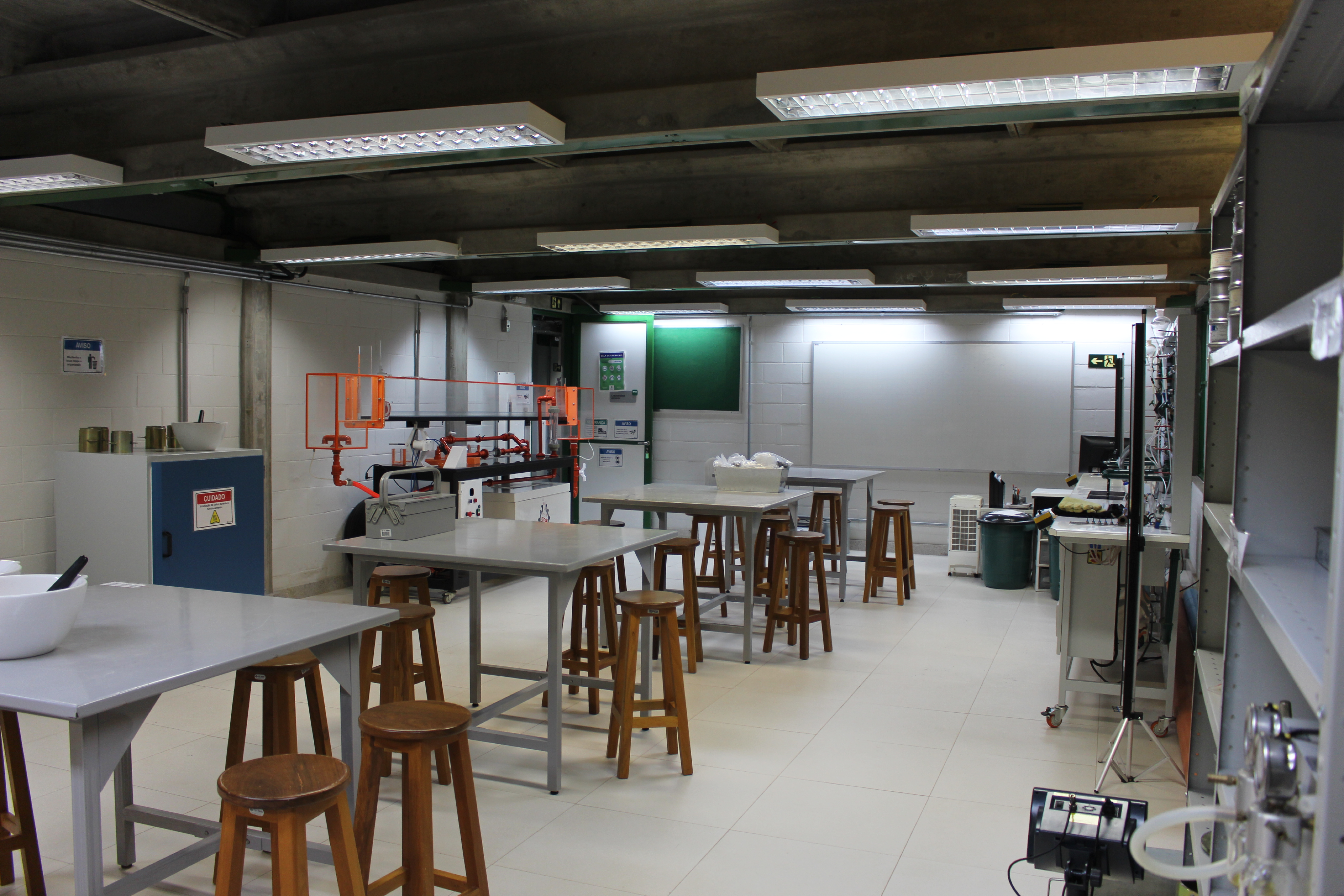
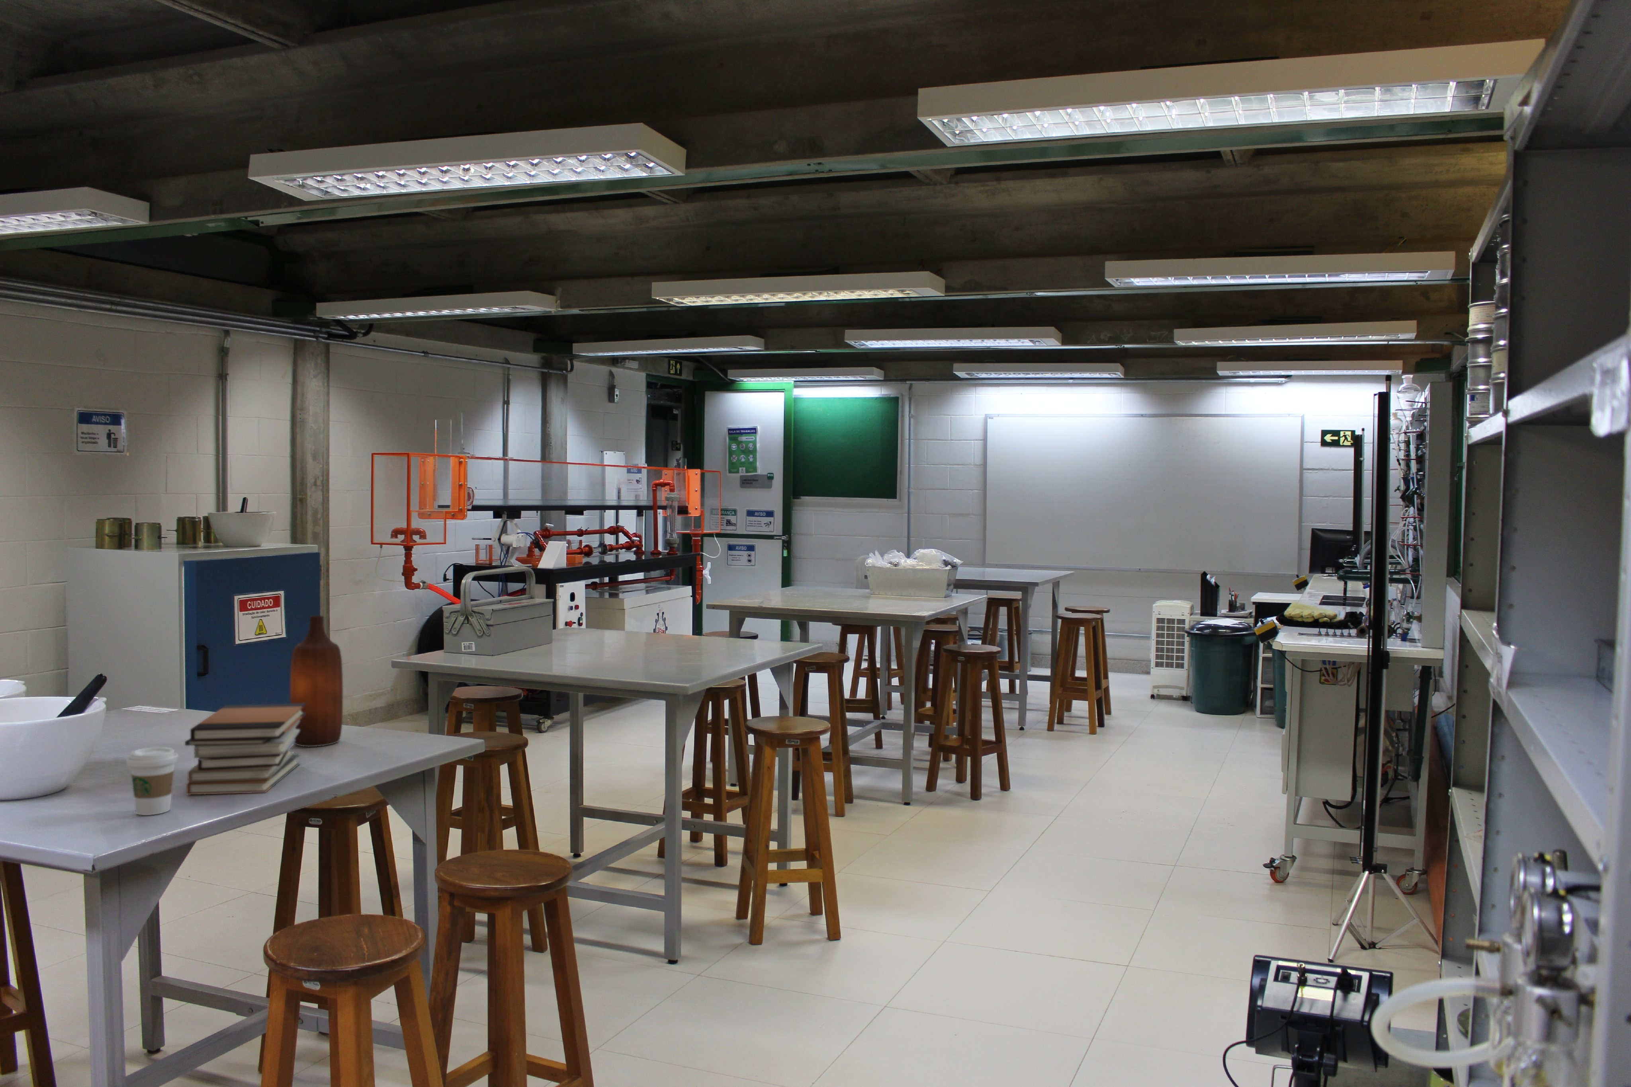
+ coffee cup [126,746,178,815]
+ book stack [184,704,306,796]
+ bottle [290,615,343,747]
